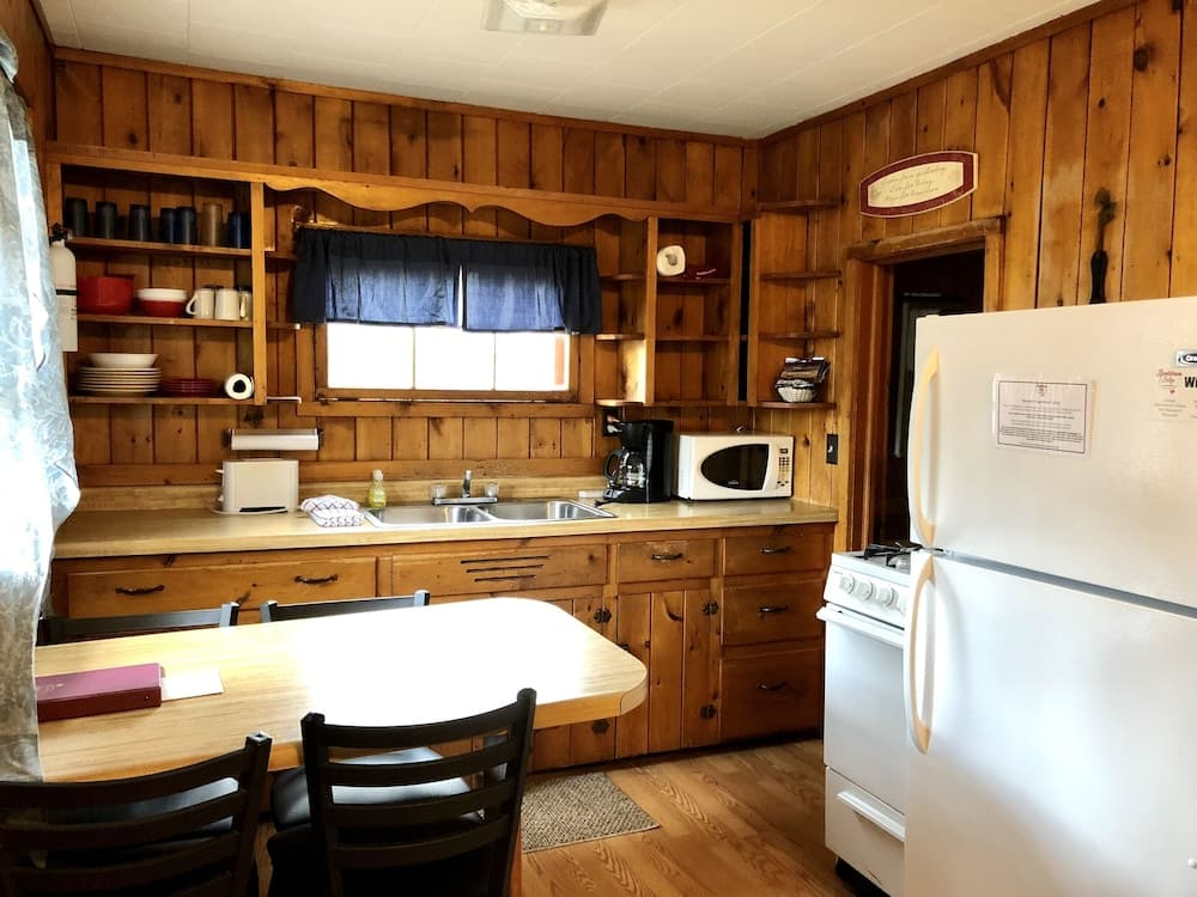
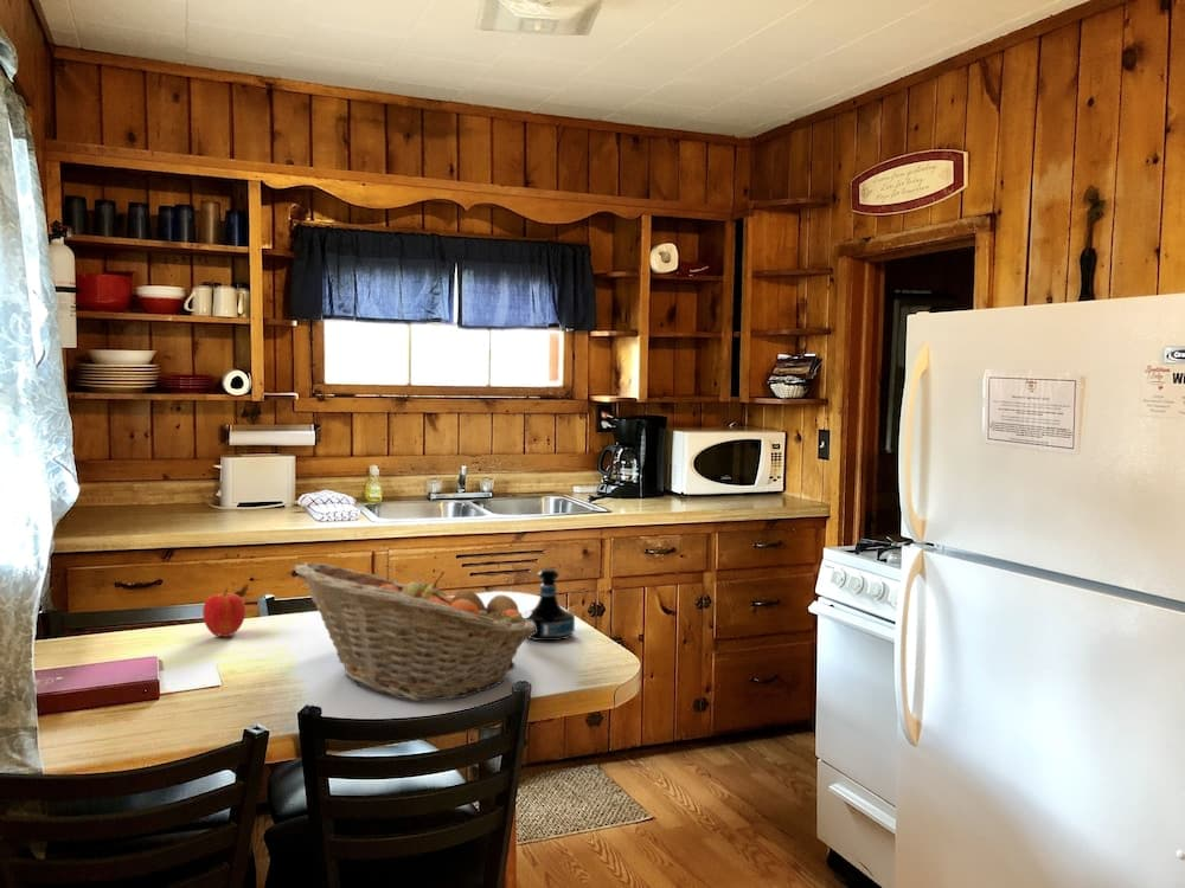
+ fruit basket [293,561,536,702]
+ apple [201,587,246,638]
+ tequila bottle [521,567,576,642]
